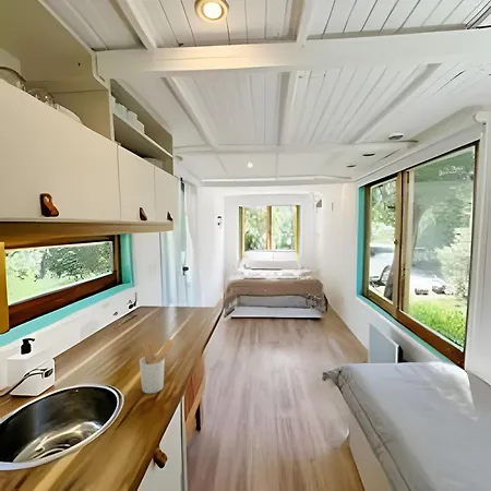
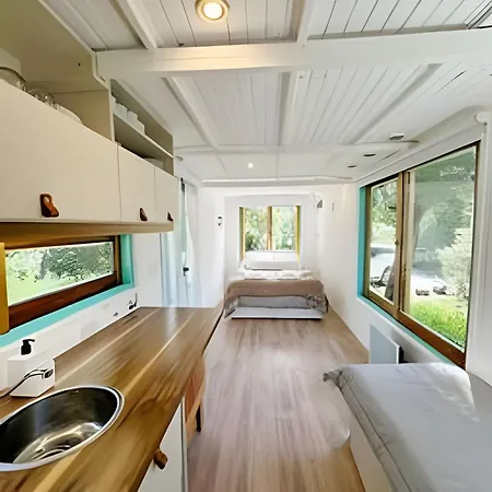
- utensil holder [139,338,176,395]
